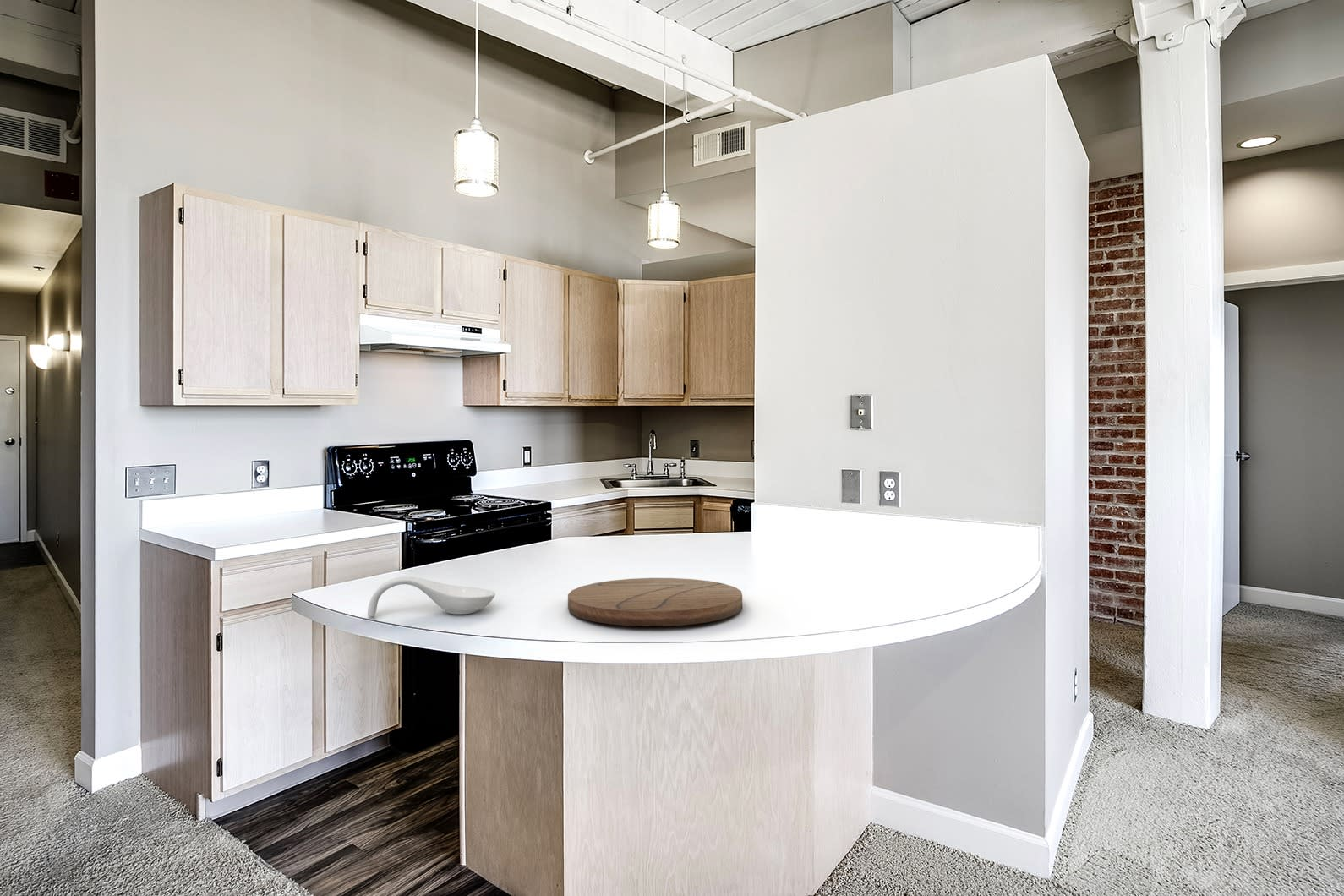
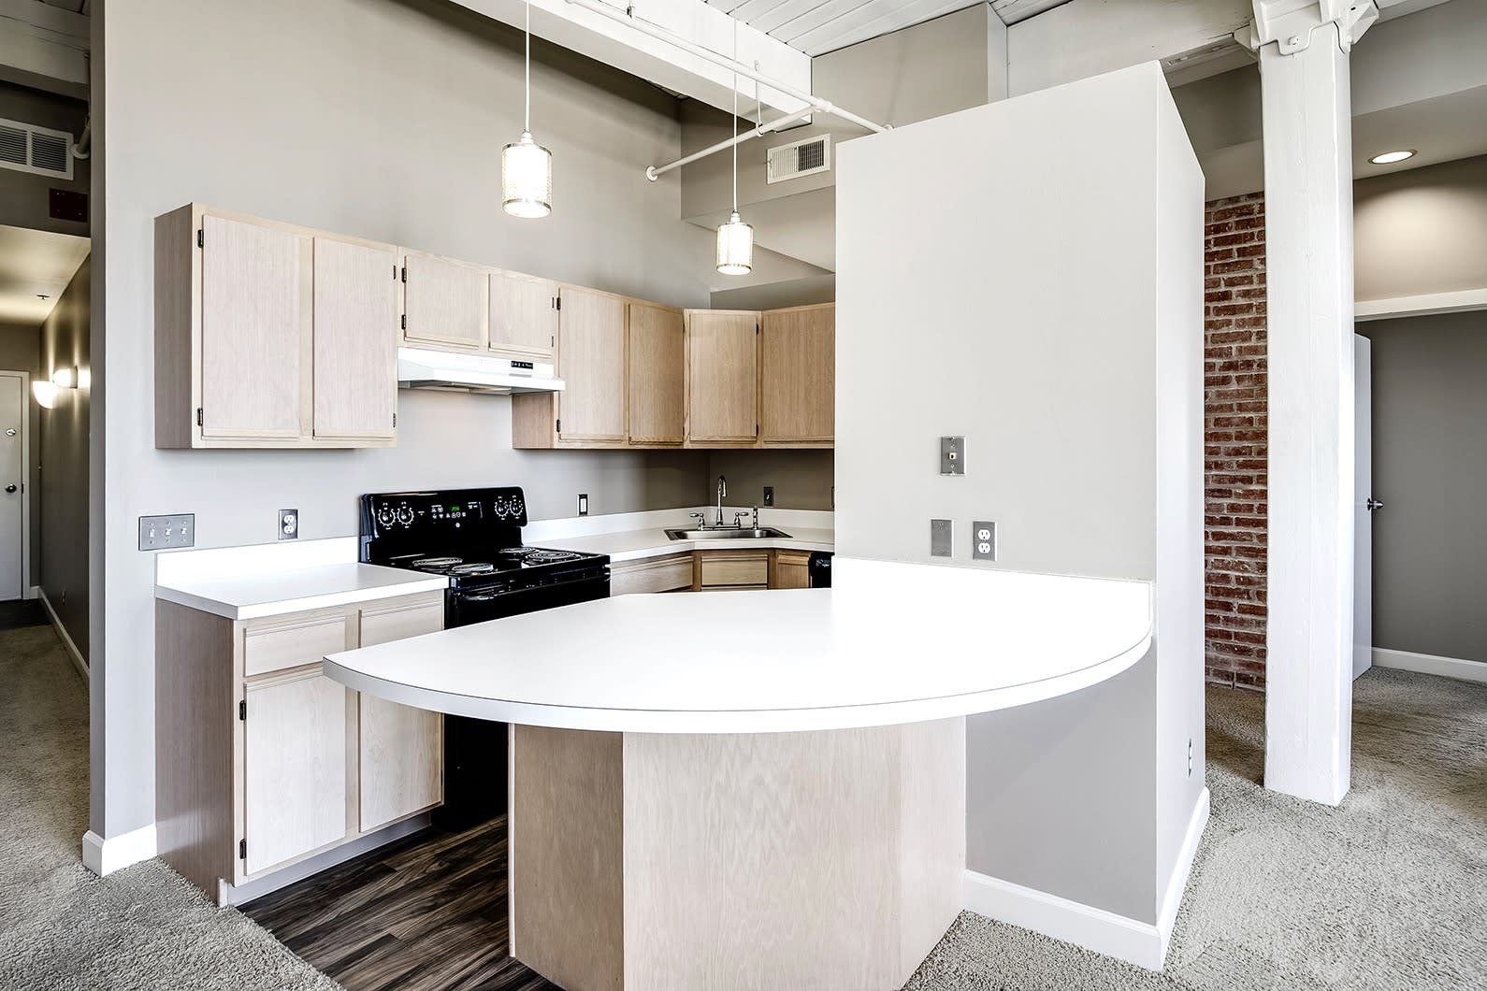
- spoon rest [367,576,496,618]
- cutting board [567,577,743,627]
